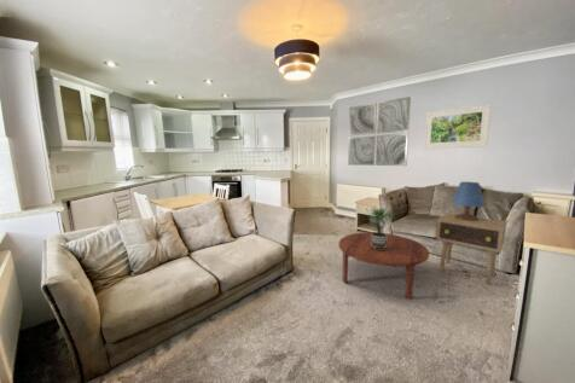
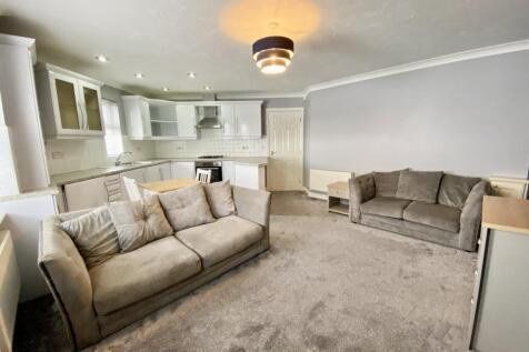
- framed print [423,103,493,150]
- side table [435,213,507,285]
- coffee table [338,231,430,300]
- wall art [347,95,412,167]
- table lamp [451,181,486,221]
- potted plant [366,205,399,250]
